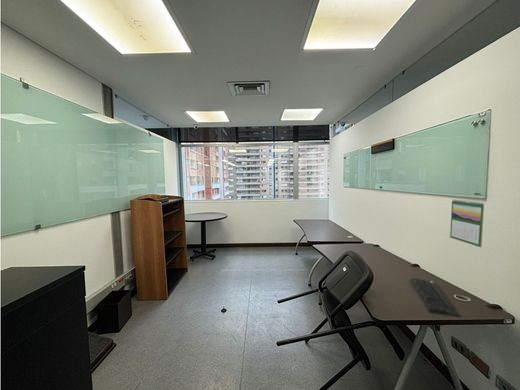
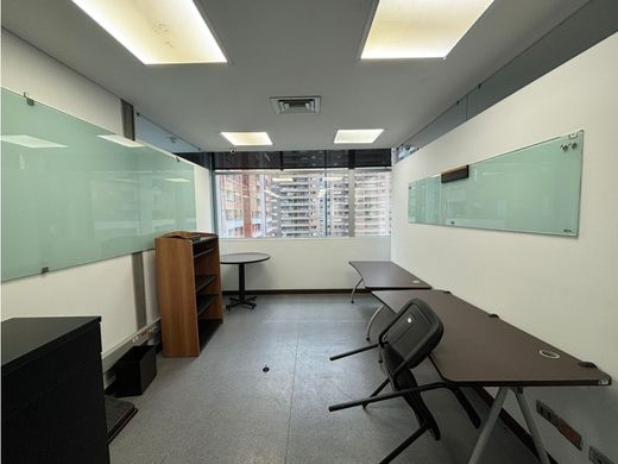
- calendar [449,199,485,248]
- keyboard [409,277,462,318]
